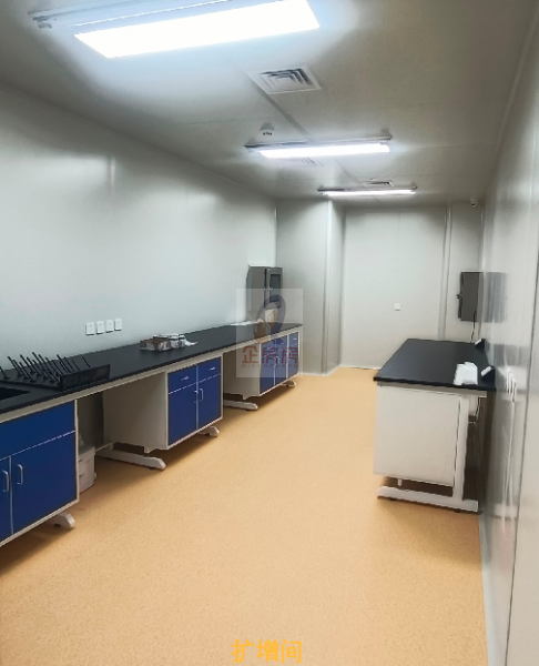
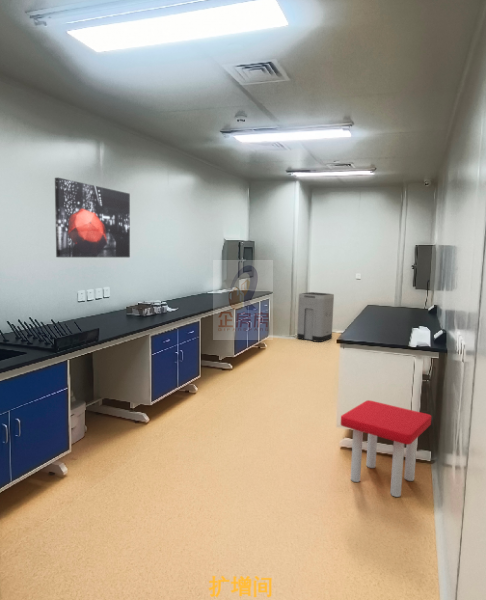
+ wall art [54,177,131,258]
+ trash can [296,291,335,343]
+ stool [340,399,432,498]
